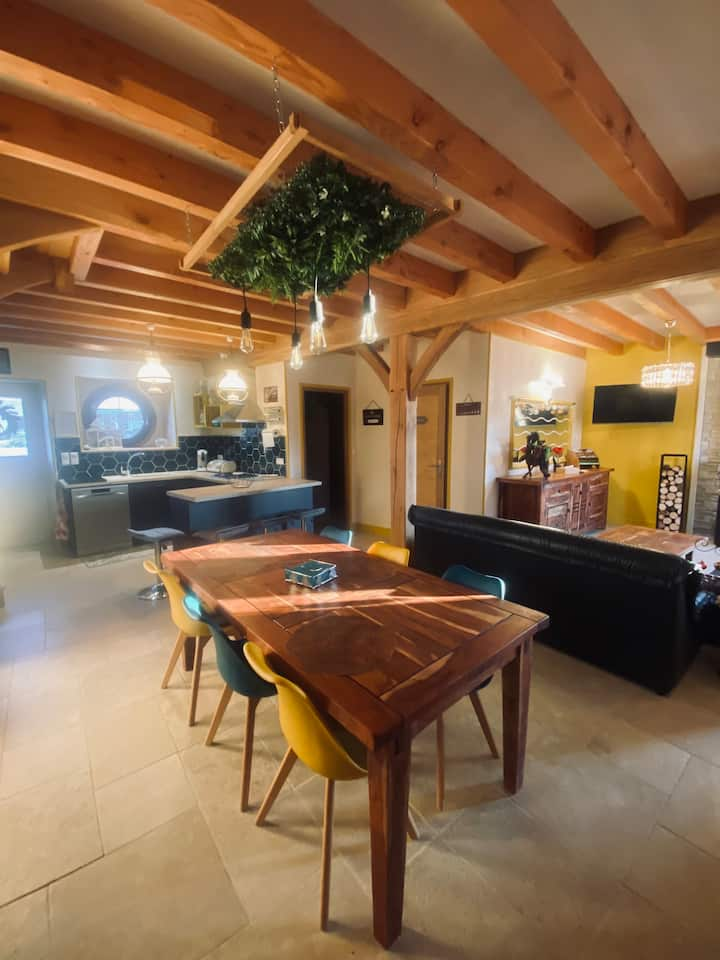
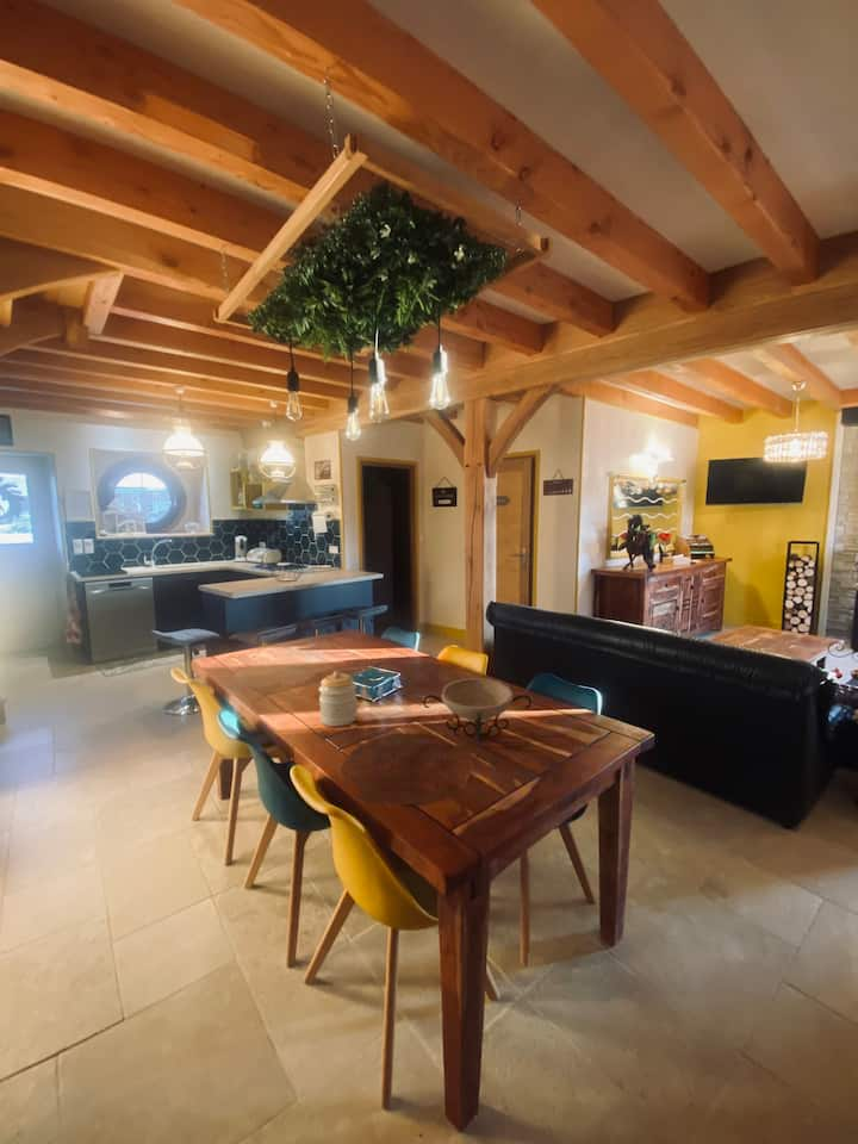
+ decorative bowl [422,677,533,747]
+ jar [317,670,359,727]
